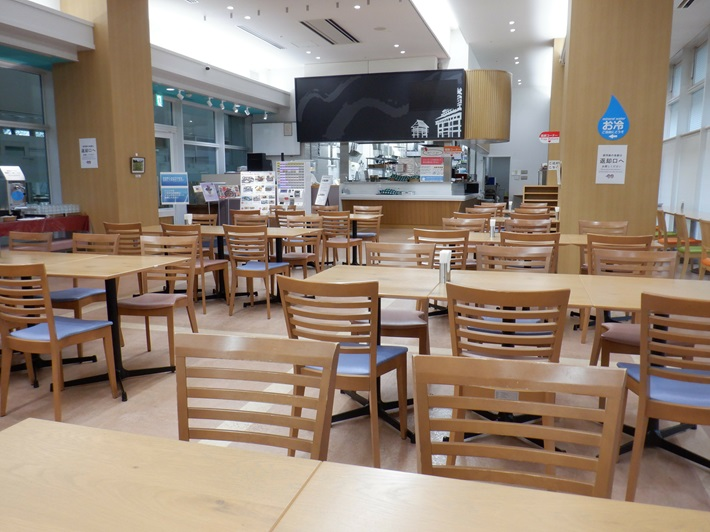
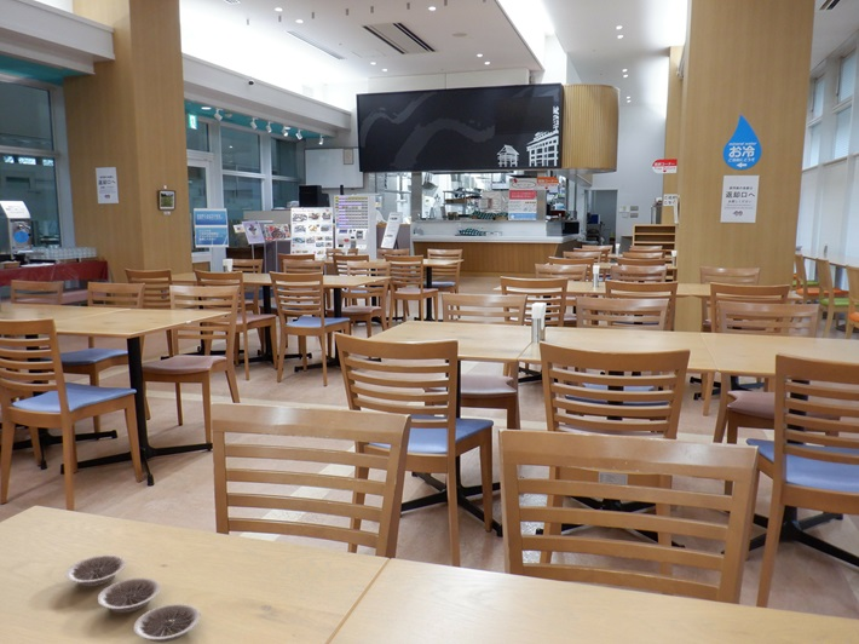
+ plate [64,554,201,644]
